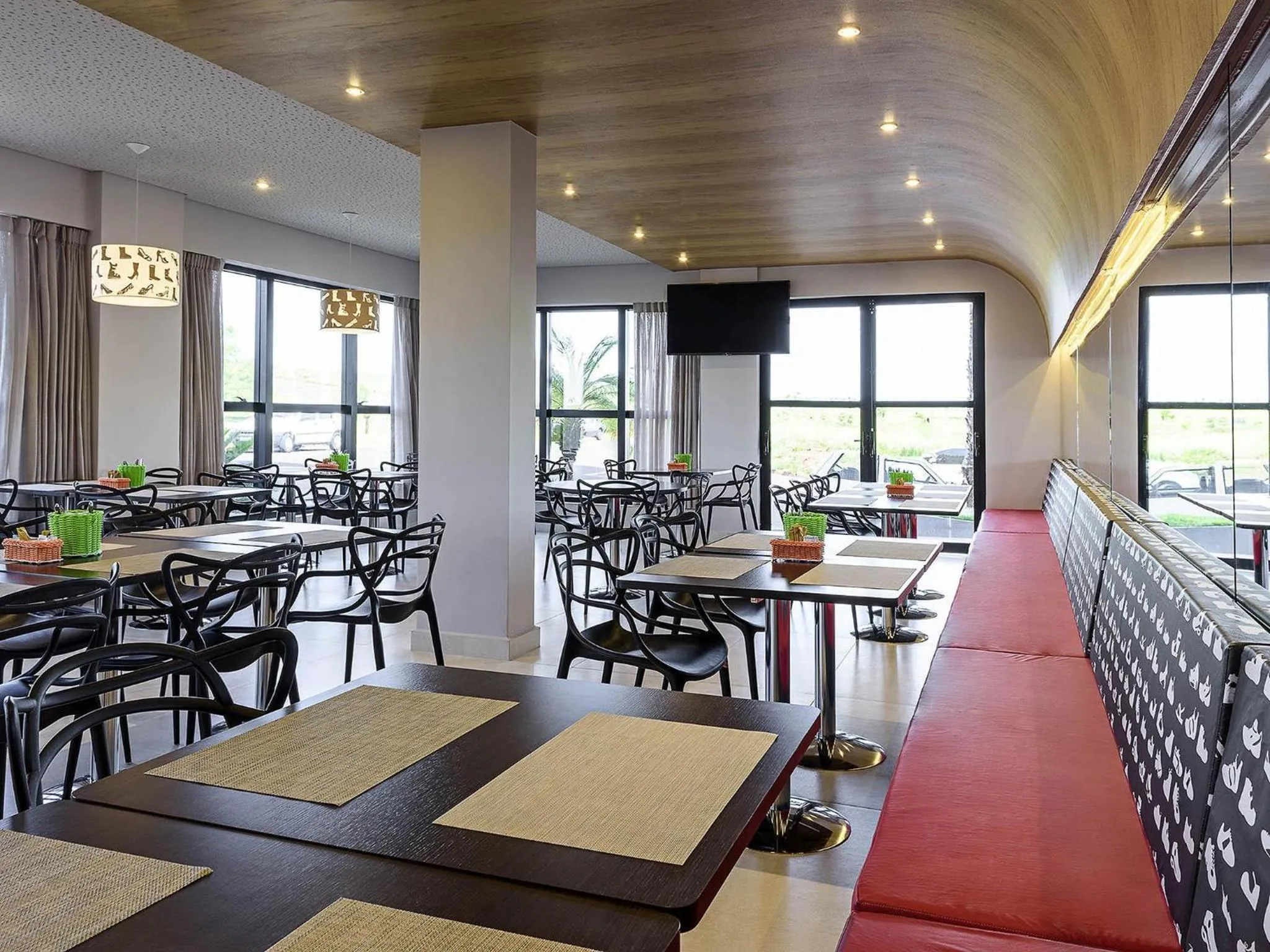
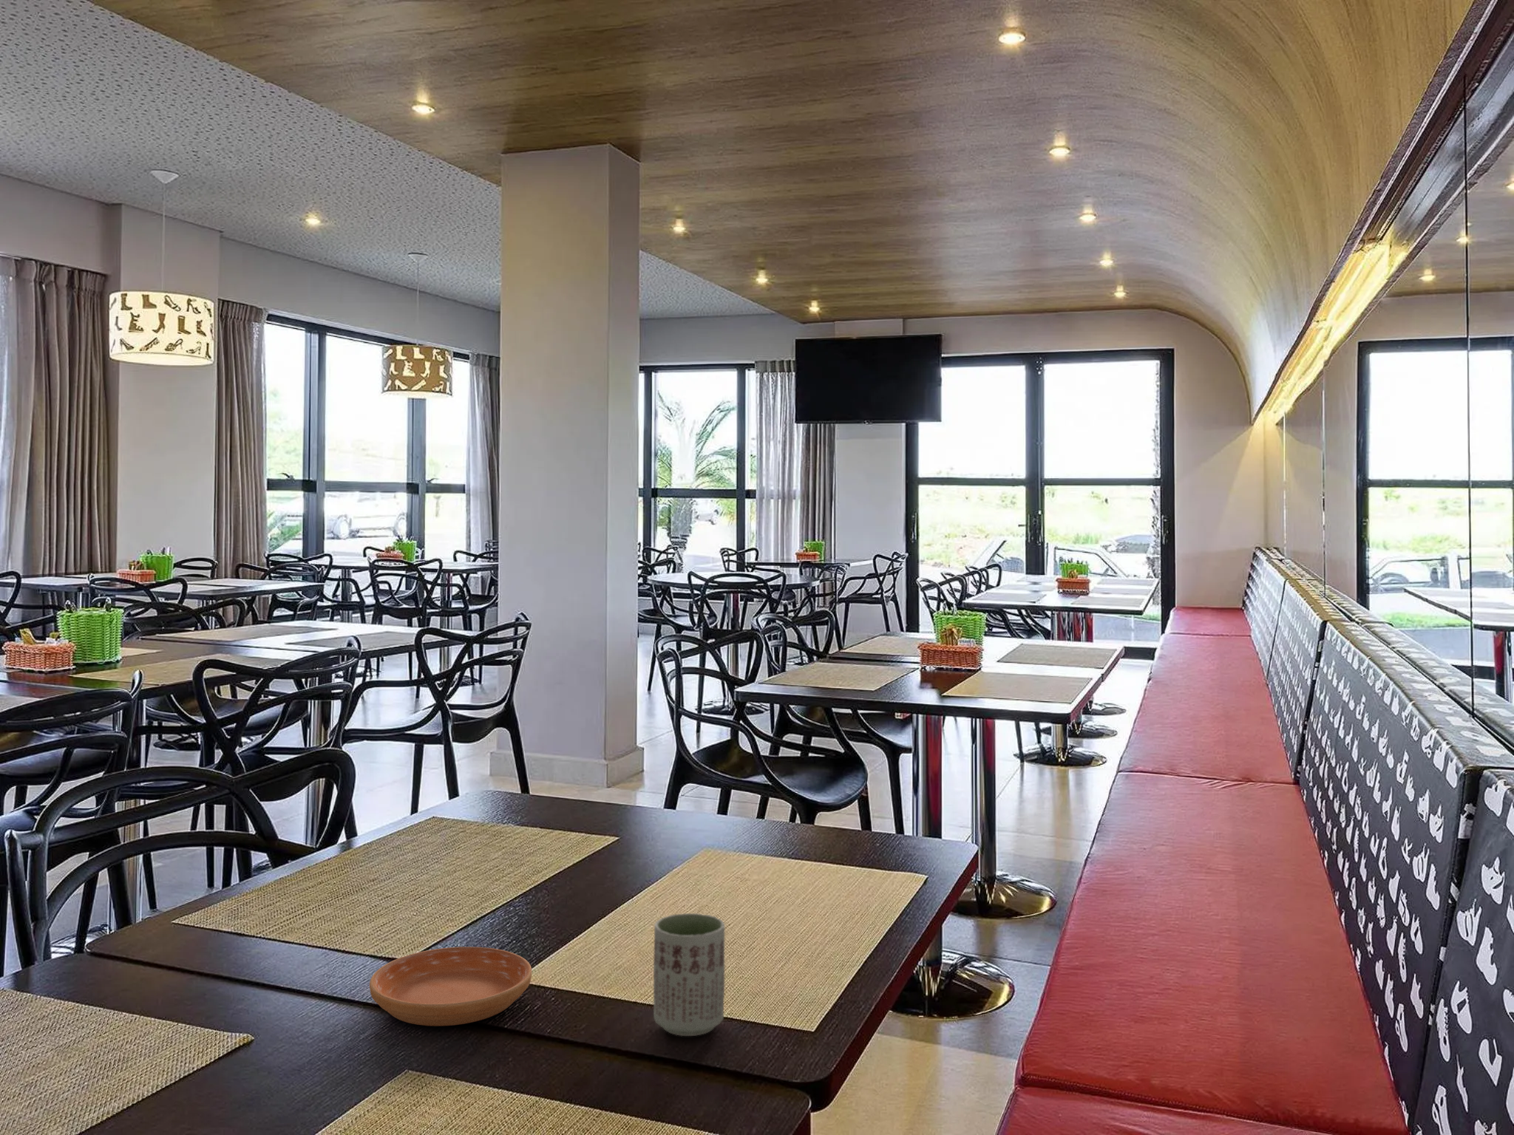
+ saucer [368,945,532,1027]
+ cup [653,912,725,1037]
